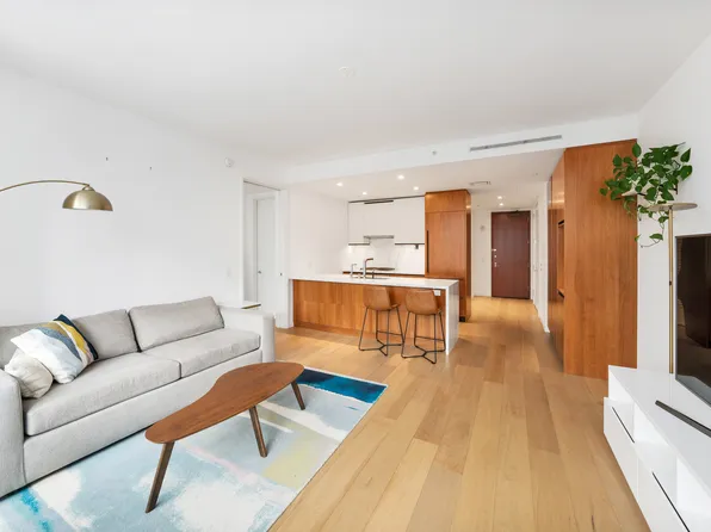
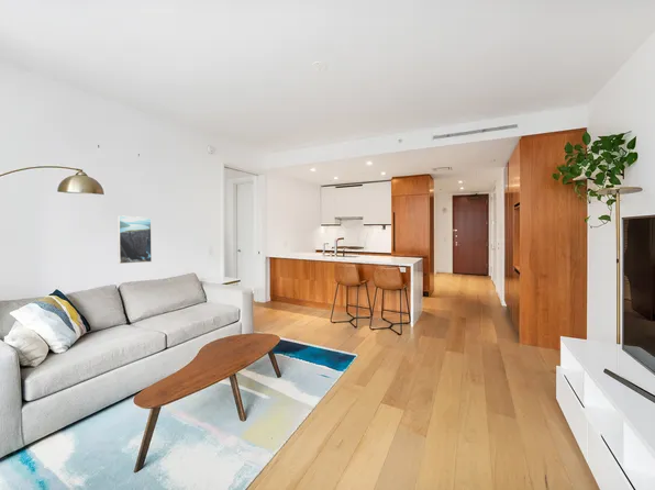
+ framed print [116,214,153,265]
